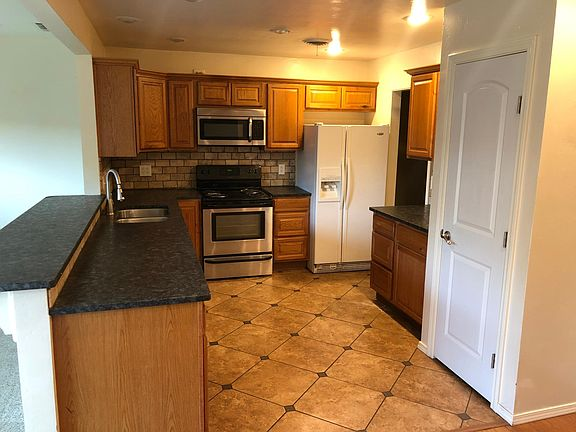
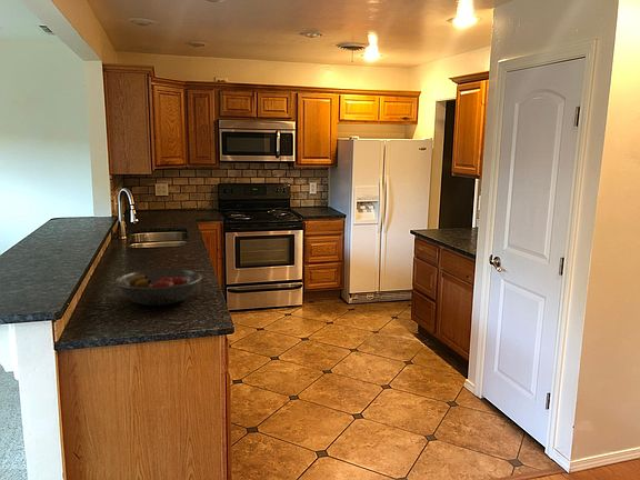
+ fruit bowl [114,268,203,307]
